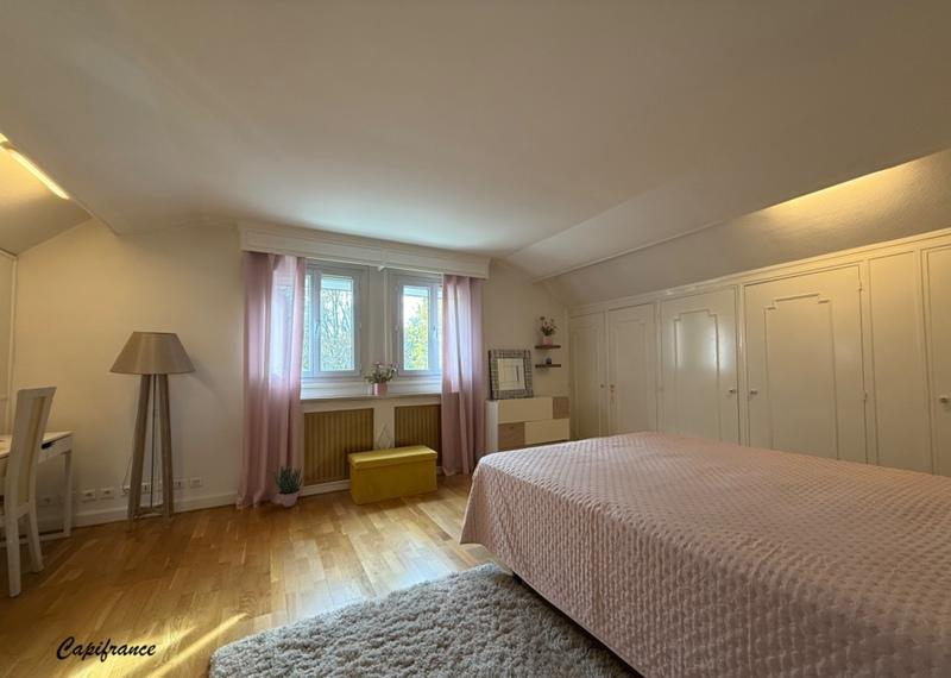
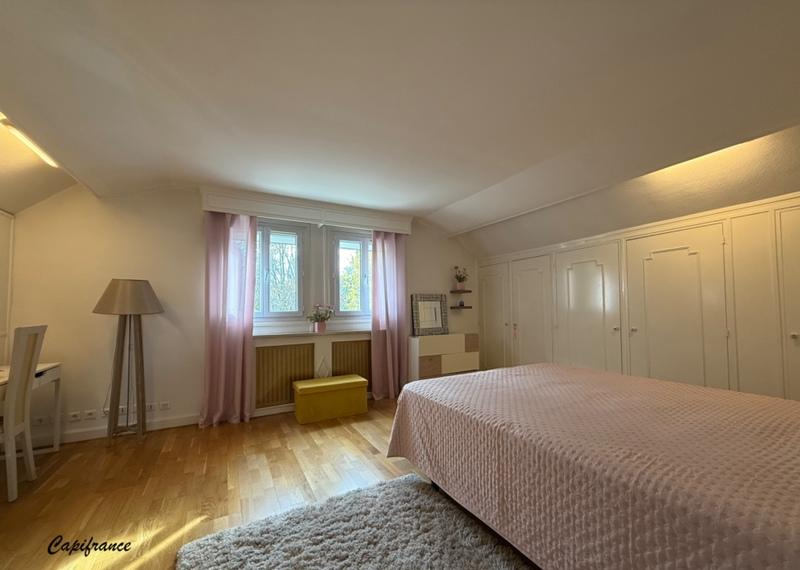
- potted plant [271,463,306,508]
